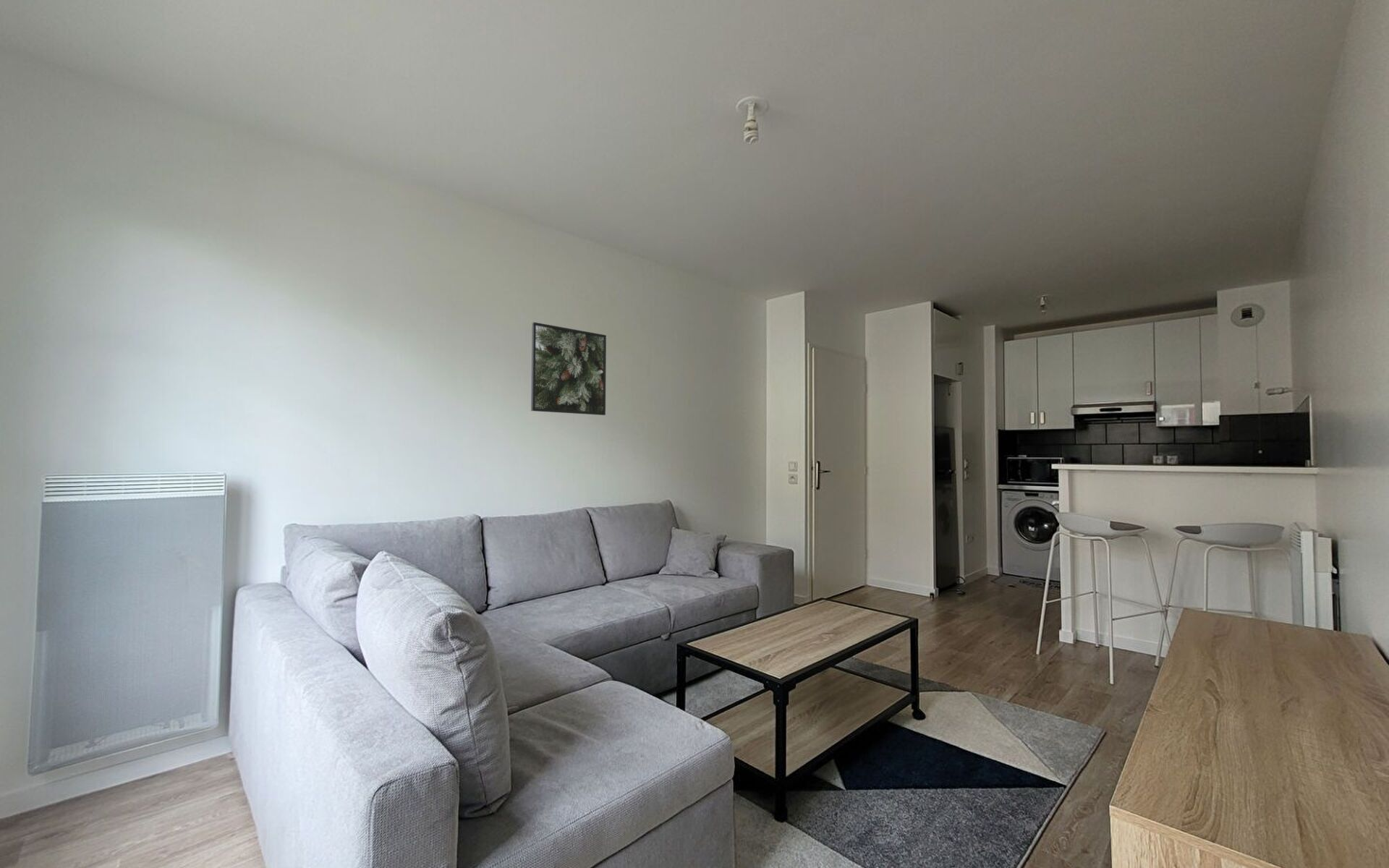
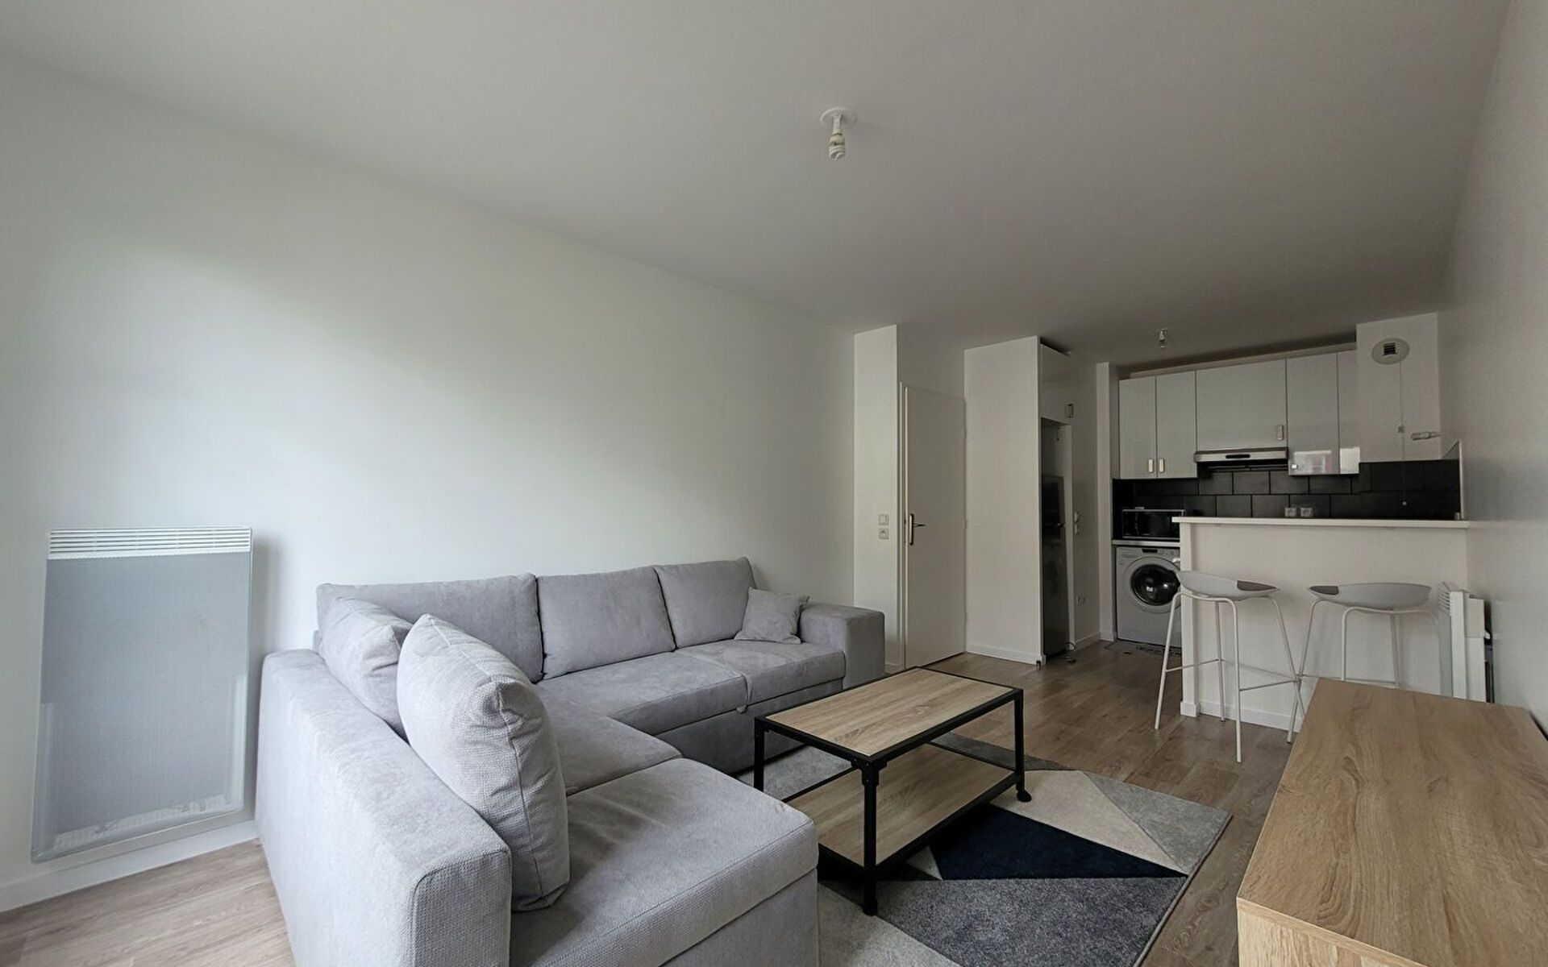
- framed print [530,321,607,416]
